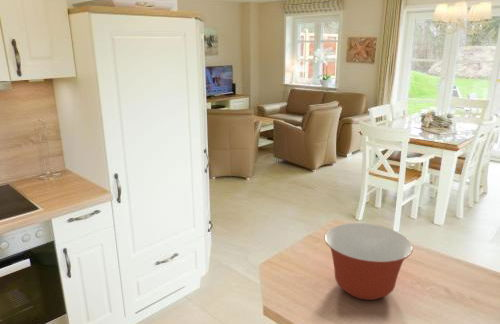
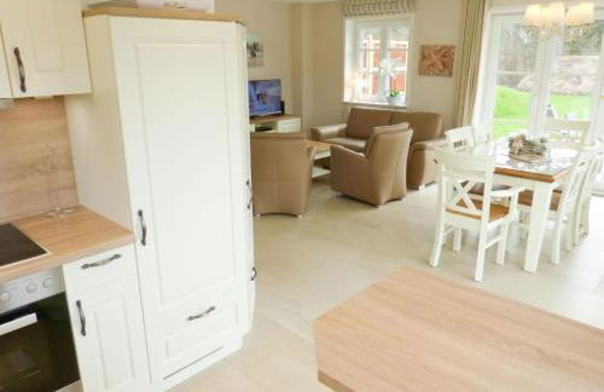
- mixing bowl [324,222,414,301]
